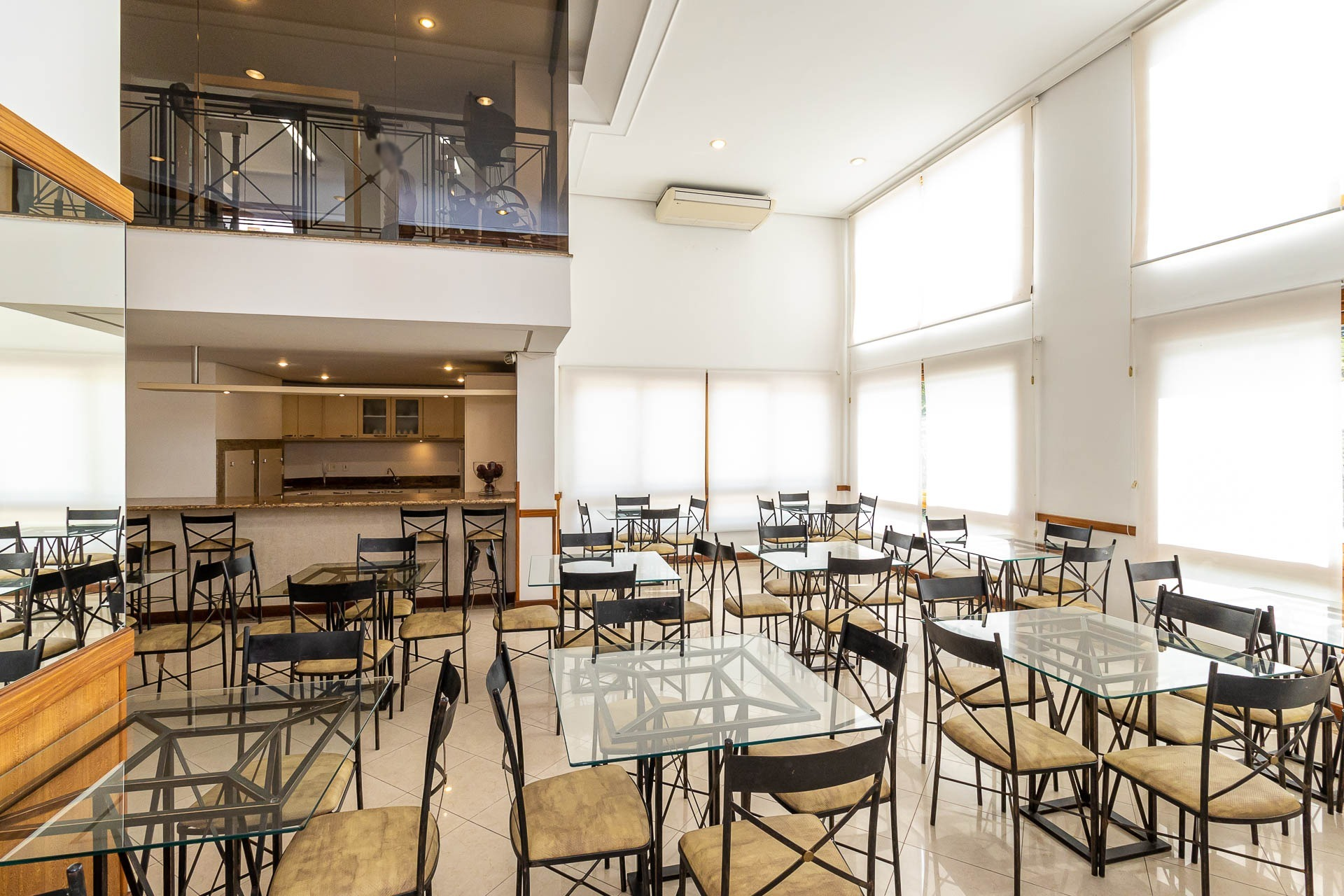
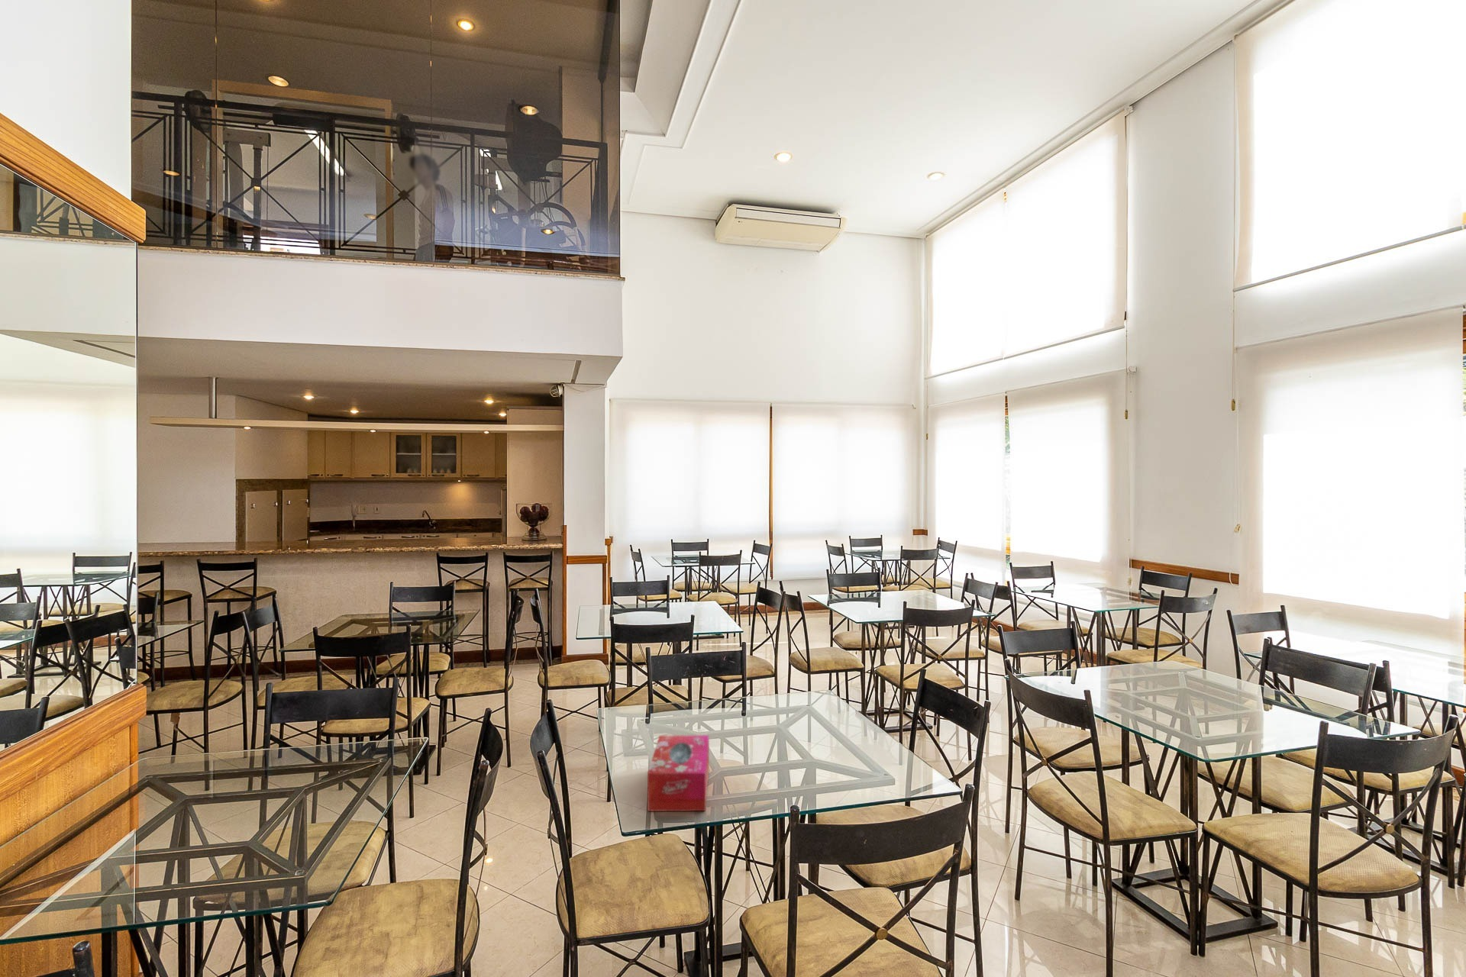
+ tissue box [647,734,710,812]
